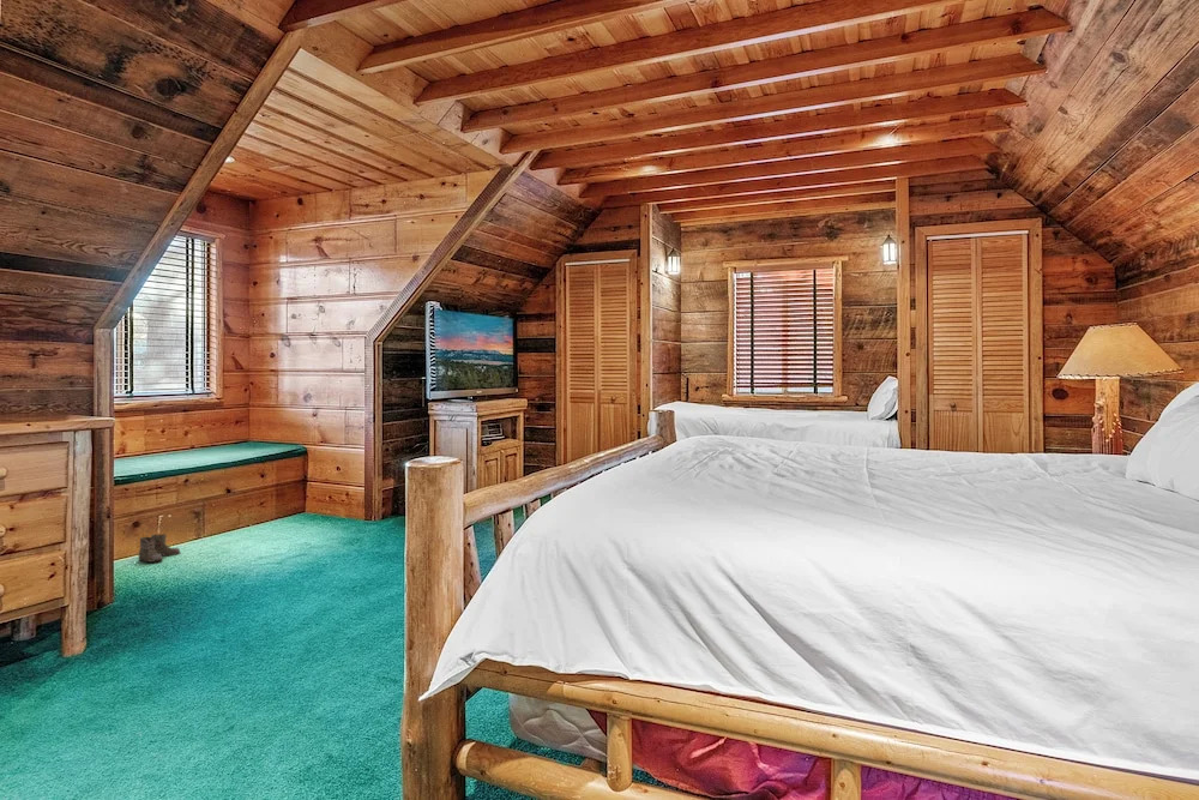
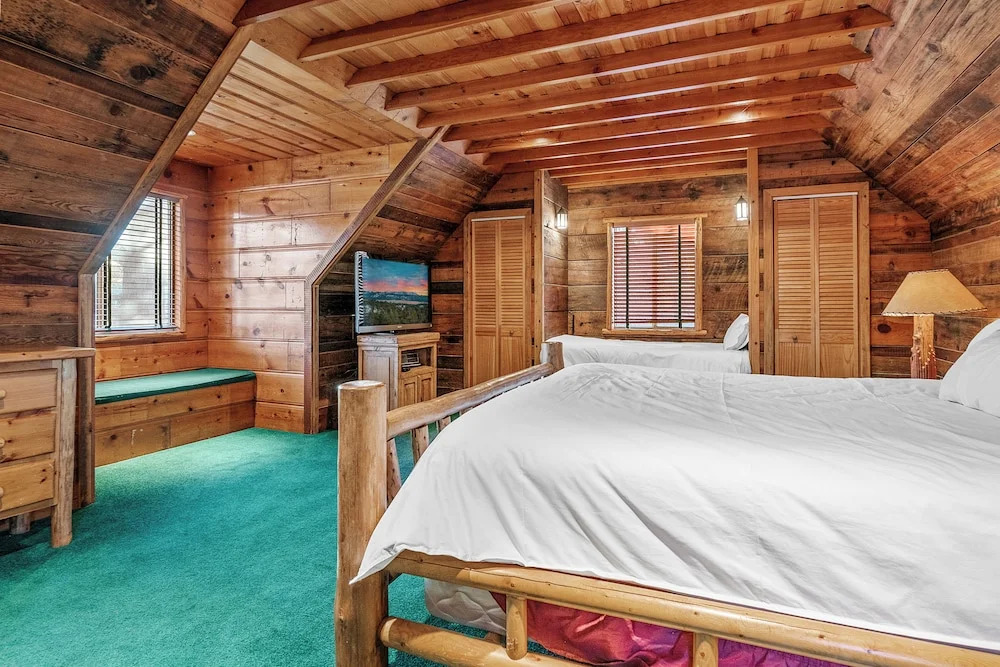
- boots [137,533,181,564]
